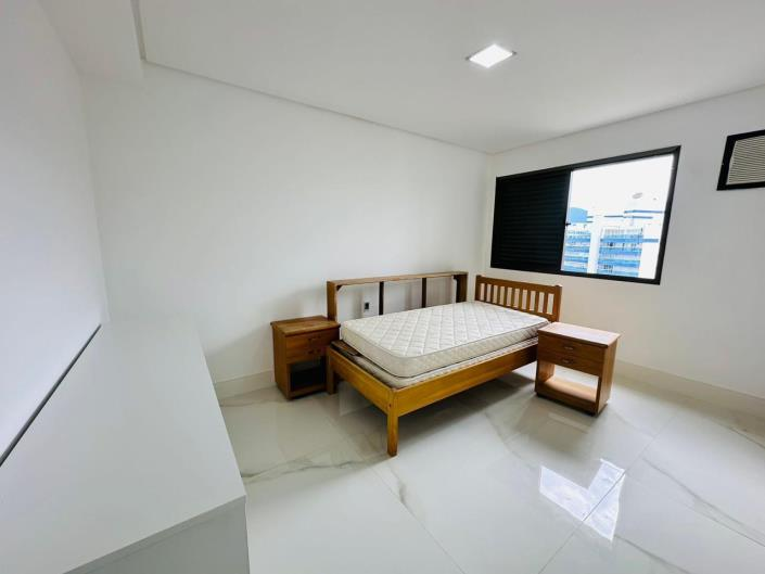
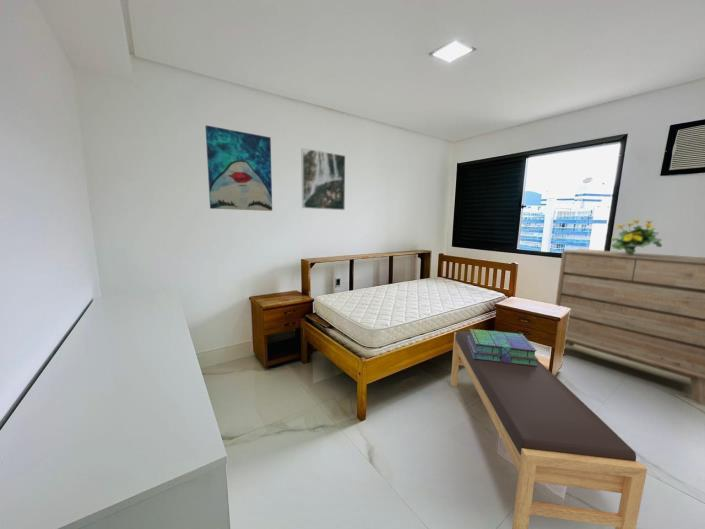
+ flowering plant [608,219,663,255]
+ stack of books [466,328,539,366]
+ wall art [205,124,273,212]
+ bench [450,330,648,529]
+ dresser [555,248,705,406]
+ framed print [300,147,346,211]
